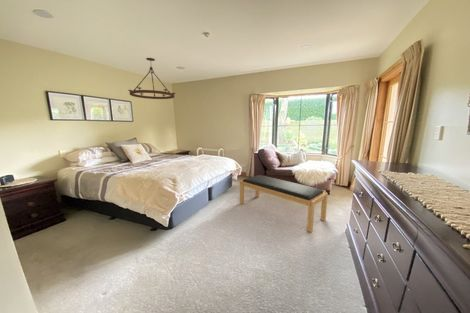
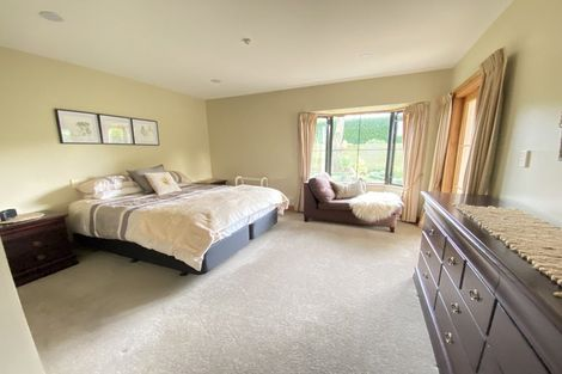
- chandelier [127,57,176,100]
- bench [239,174,329,233]
